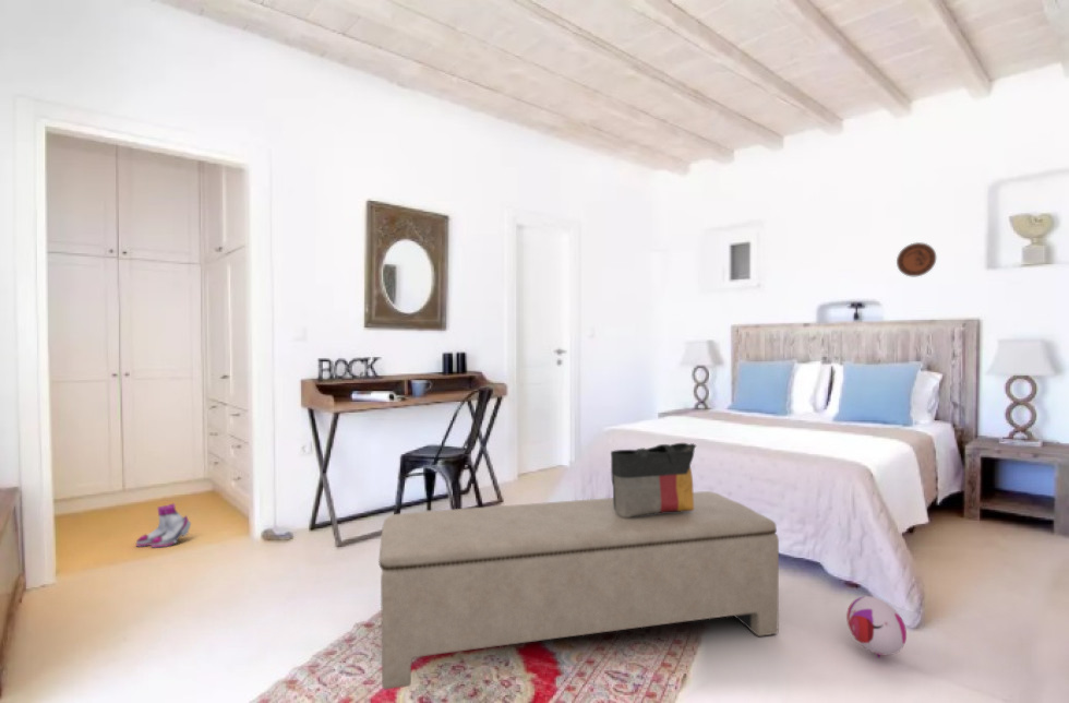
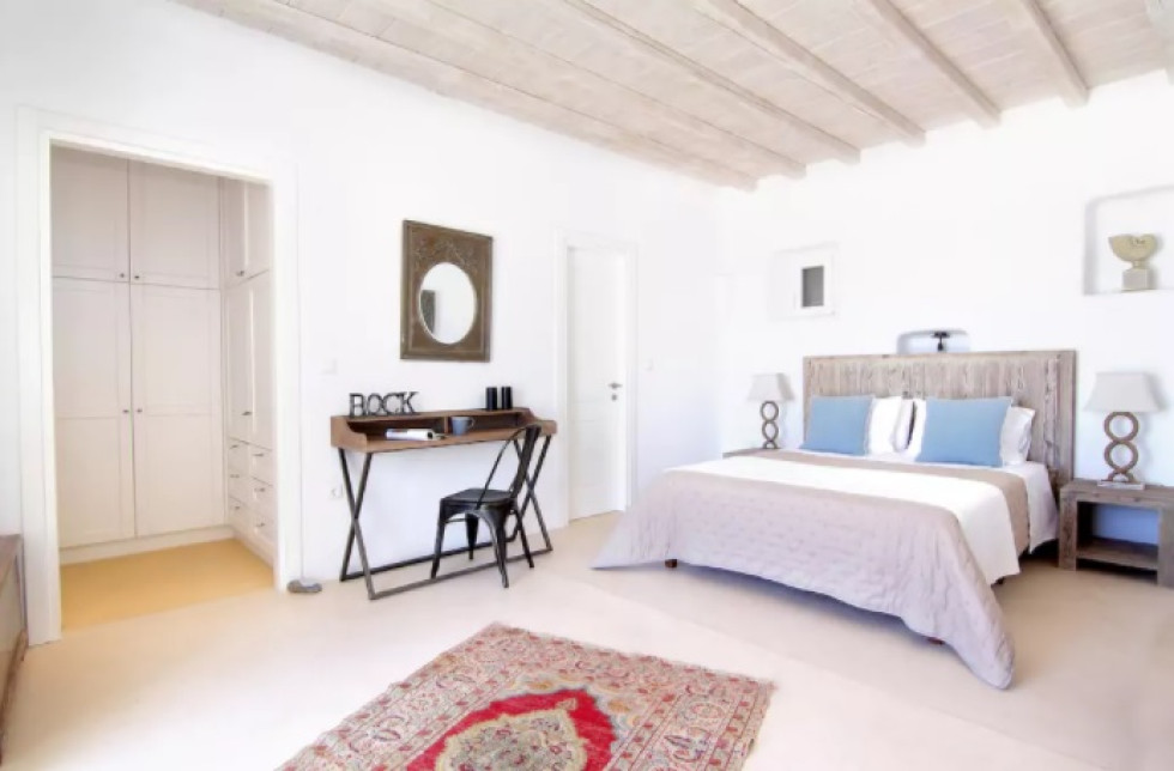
- bench [377,490,780,691]
- boots [135,502,192,549]
- decorative plate [896,241,937,277]
- tote bag [610,442,697,517]
- plush toy [845,595,908,659]
